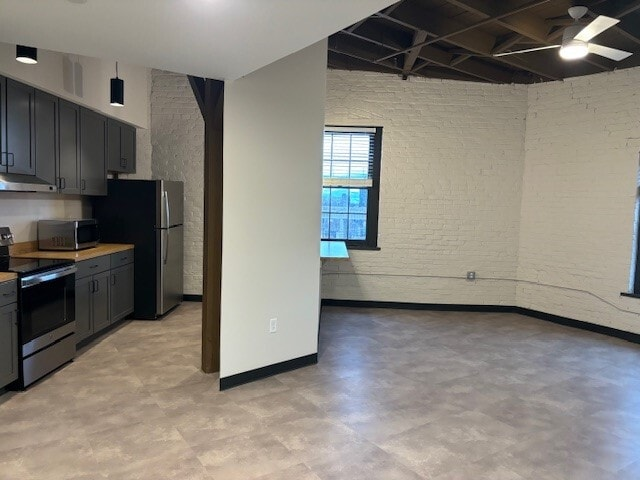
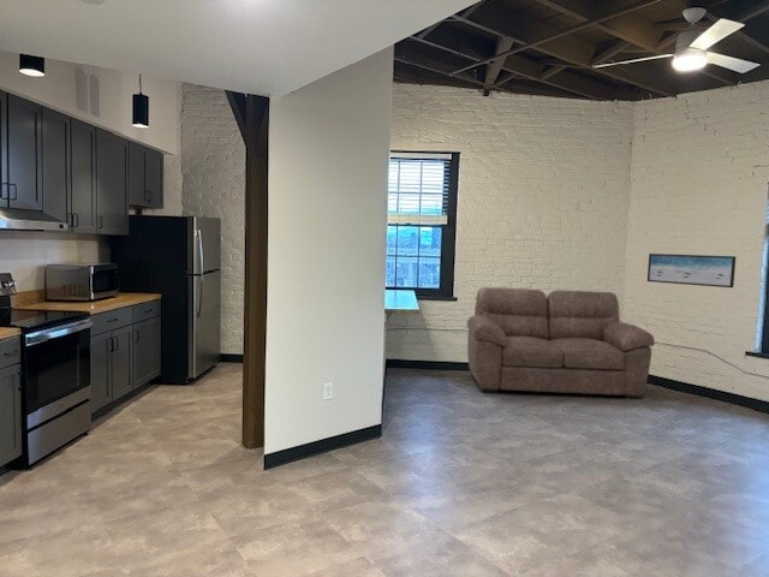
+ wall art [646,252,738,288]
+ sofa [465,286,656,400]
